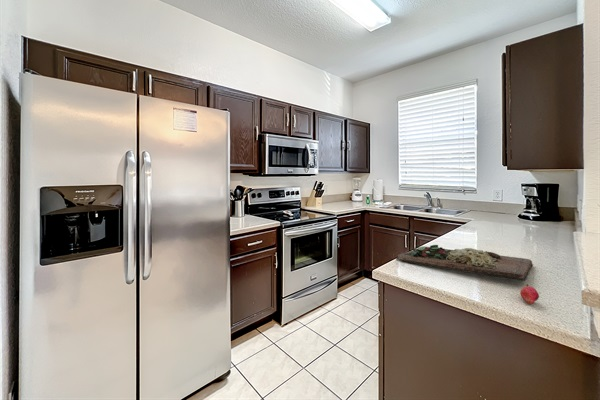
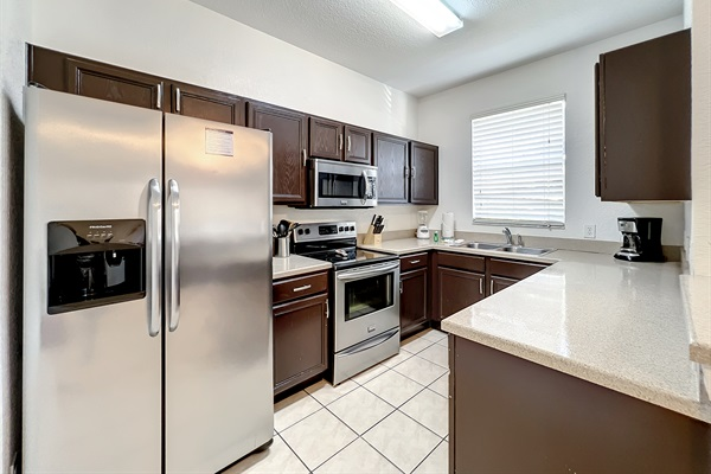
- fruit [519,283,540,305]
- cutting board [395,244,534,282]
